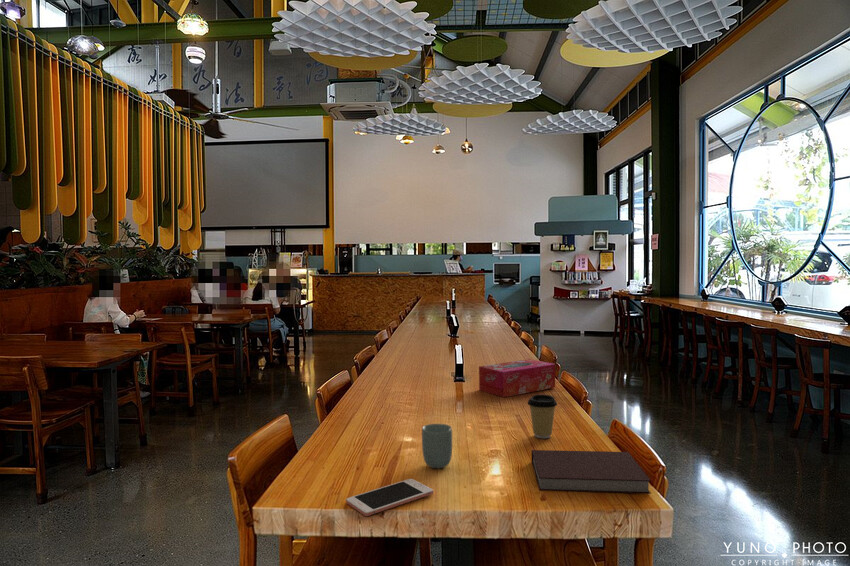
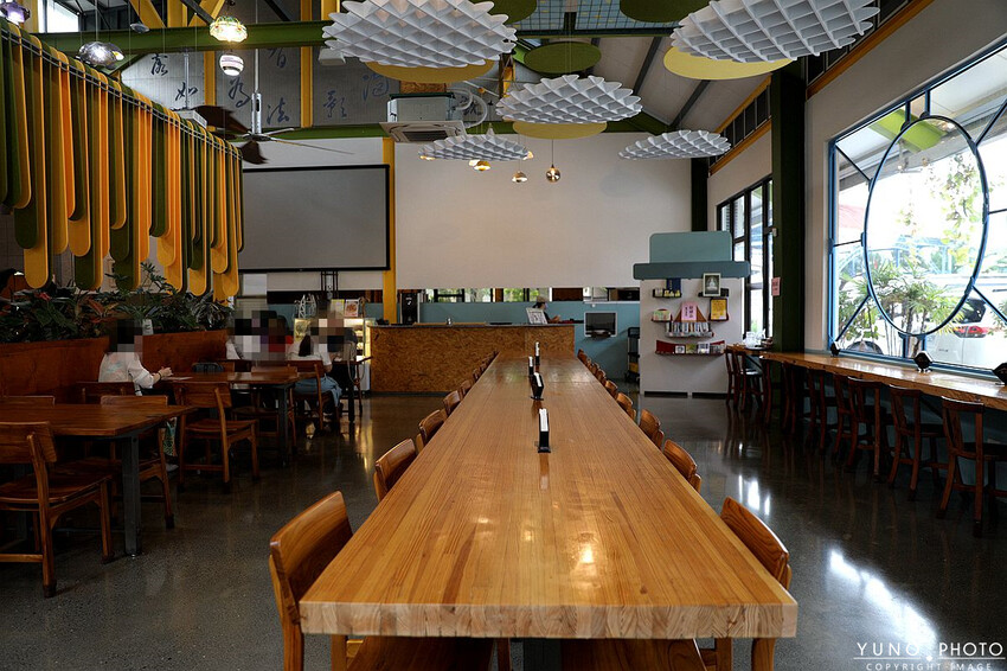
- cell phone [345,478,434,517]
- cup [421,423,453,469]
- notebook [531,449,652,495]
- coffee cup [526,393,558,439]
- tissue box [478,358,556,398]
